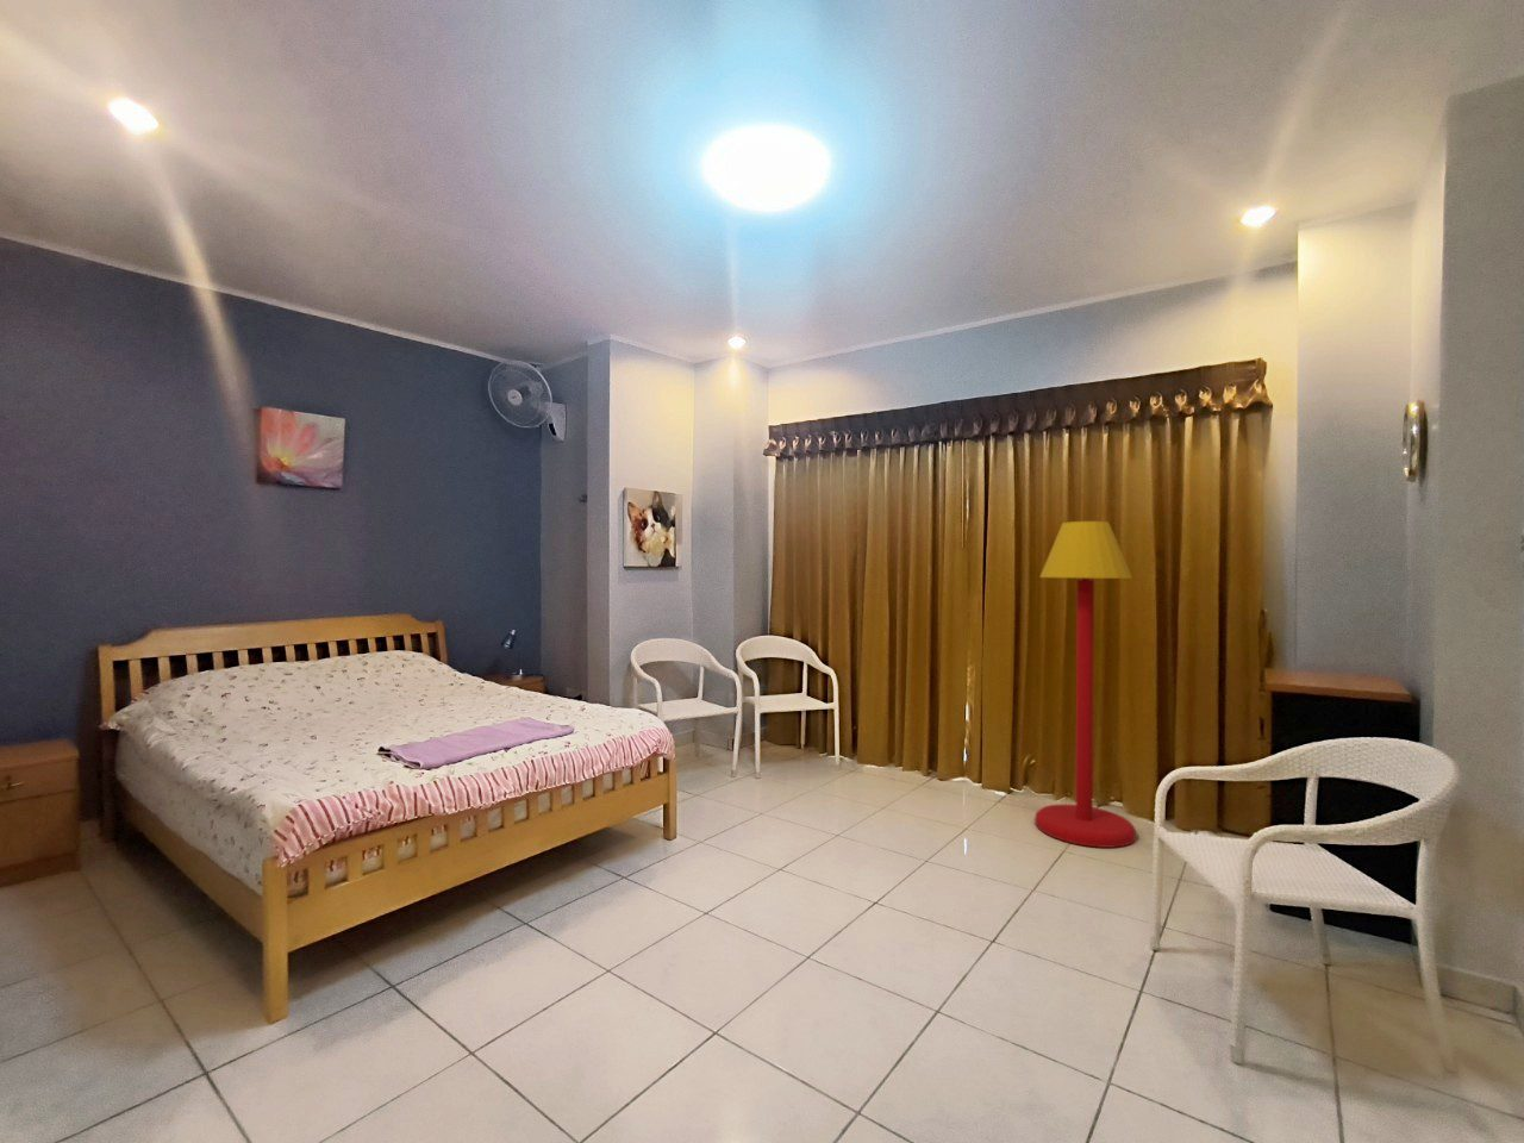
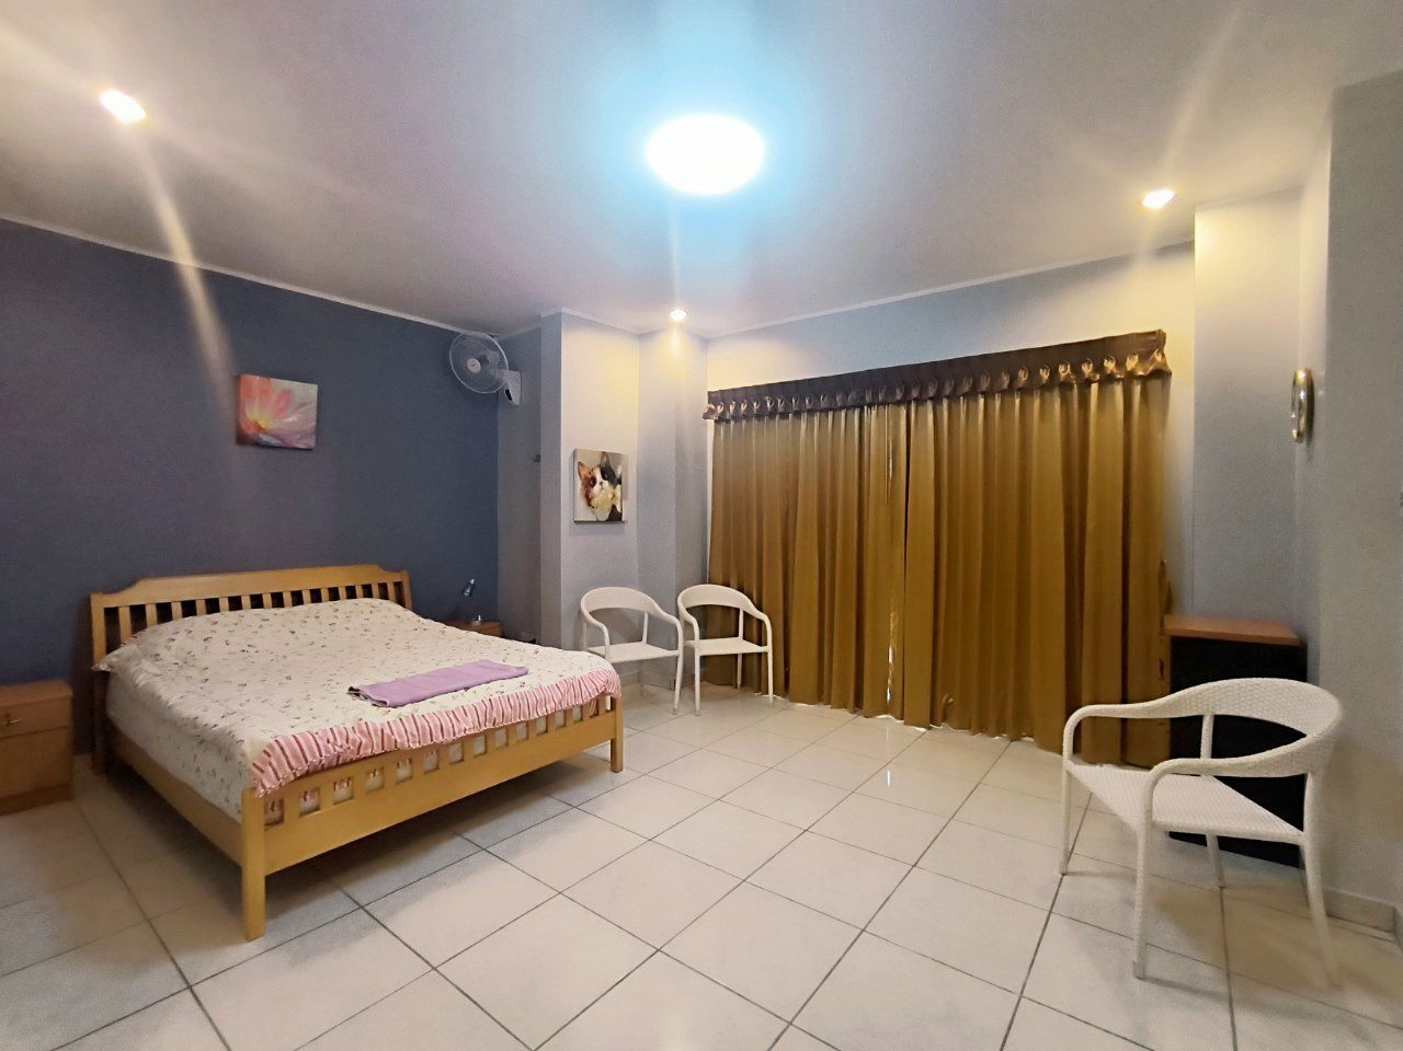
- floor lamp [1033,520,1138,849]
